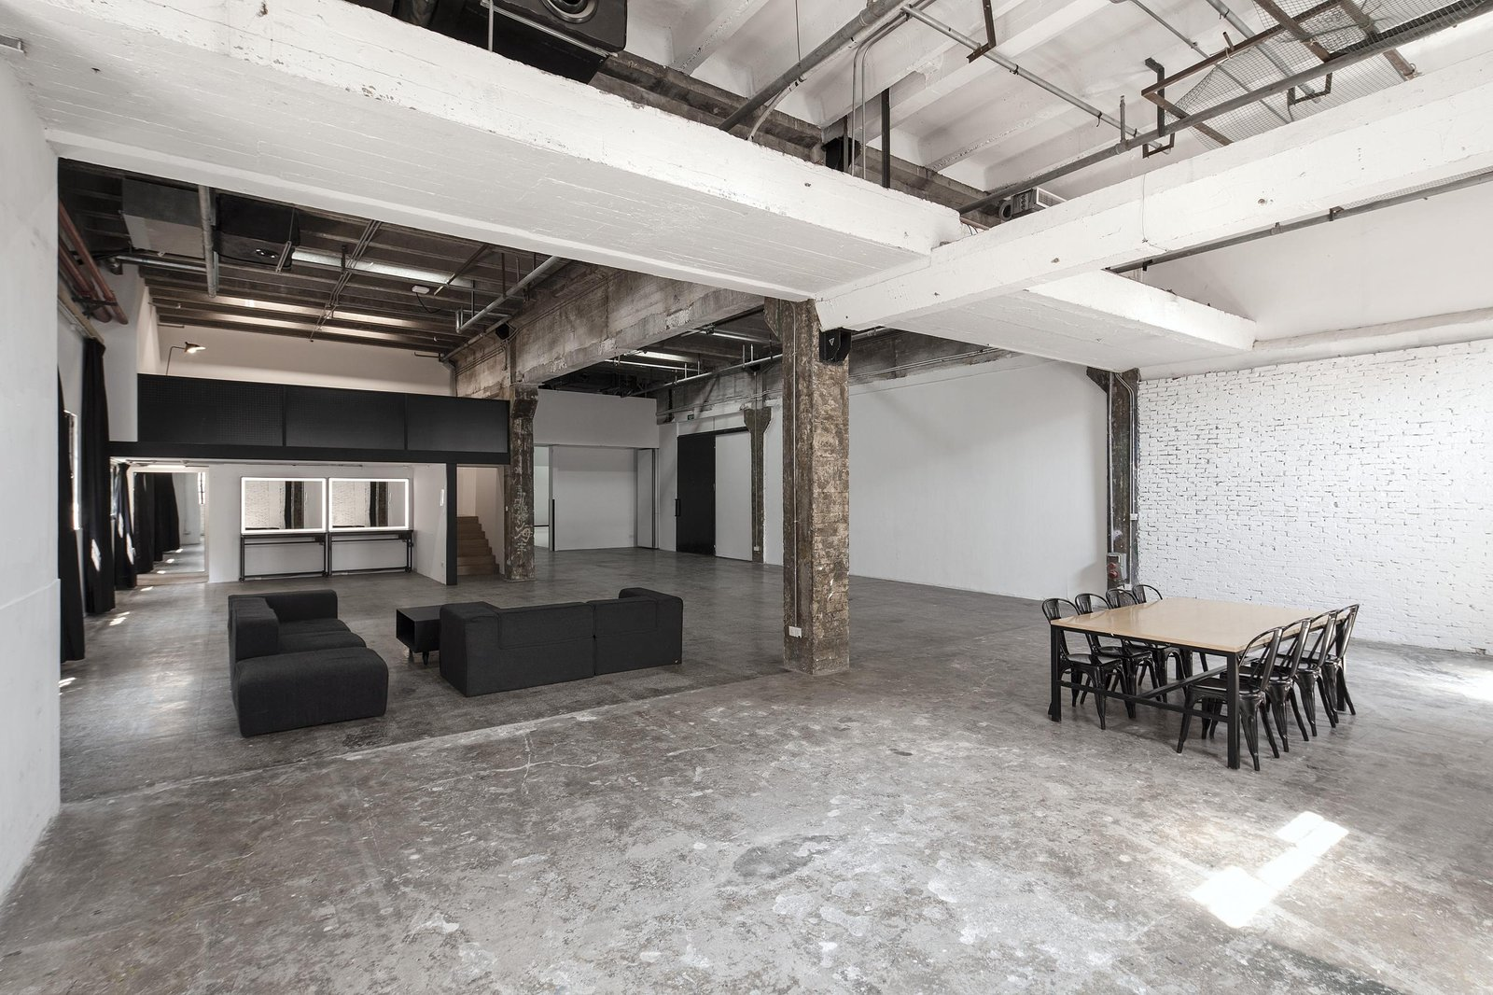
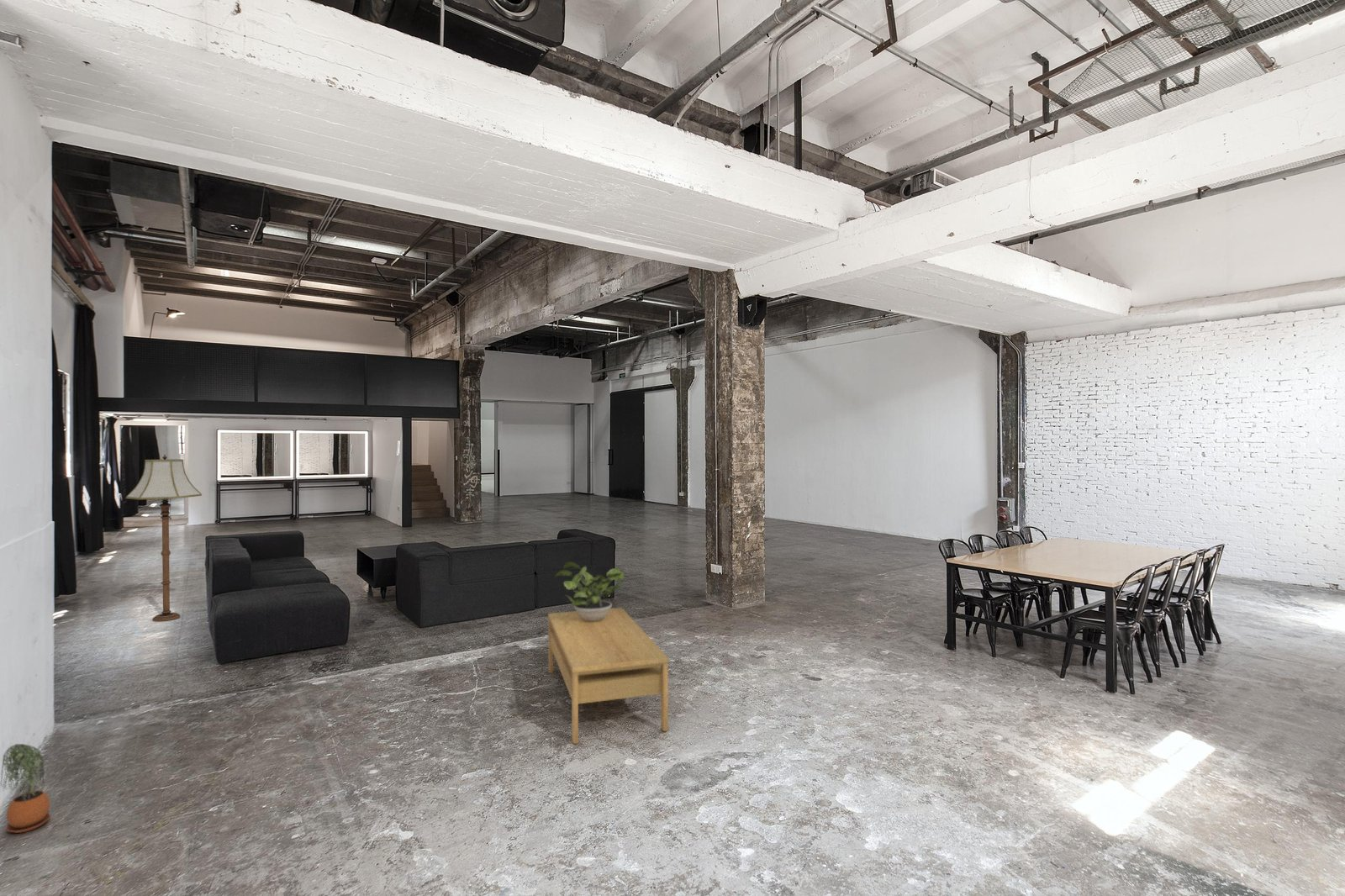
+ potted plant [0,743,51,834]
+ potted plant [554,561,625,621]
+ coffee table [547,607,669,745]
+ floor lamp [125,454,203,622]
